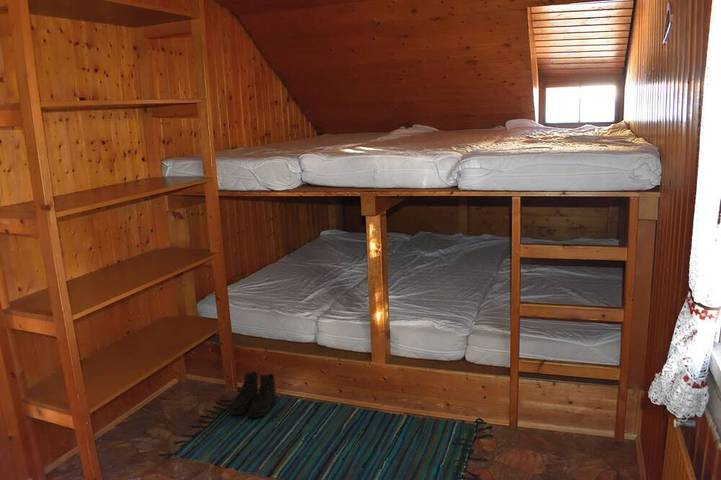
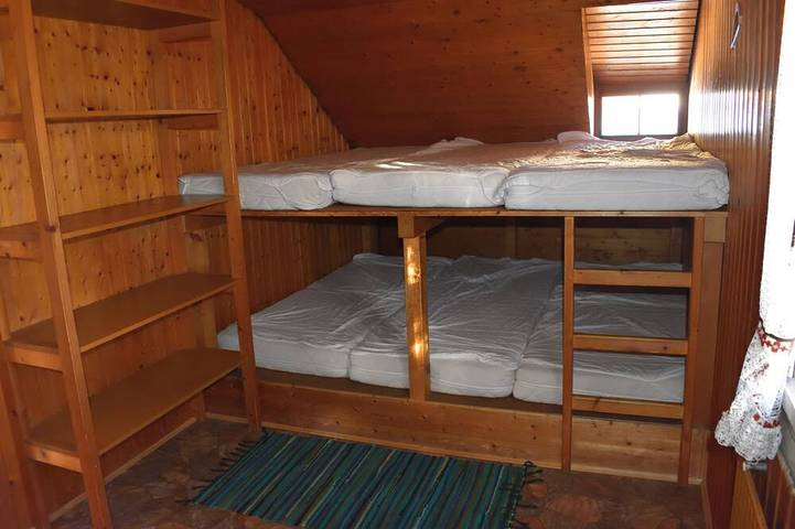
- boots [230,370,277,419]
